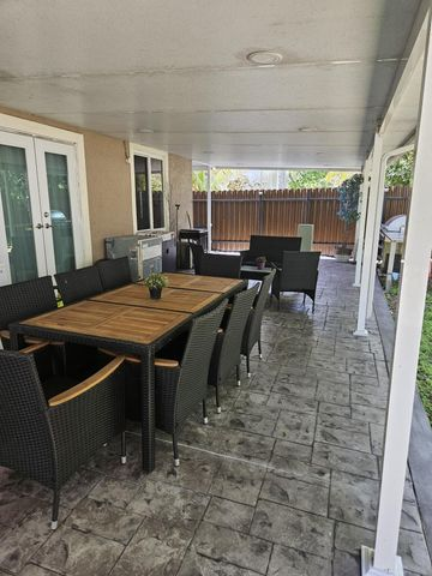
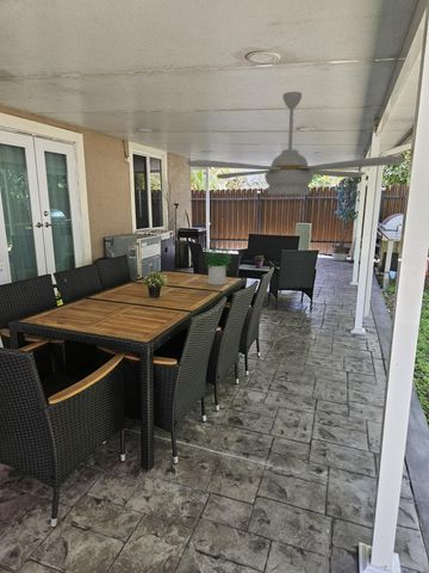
+ potted plant [204,246,232,286]
+ ceiling fan [186,91,405,196]
